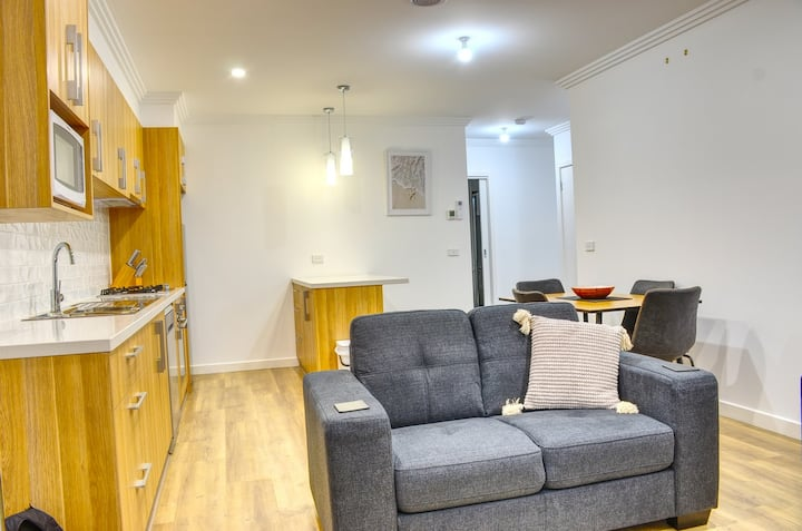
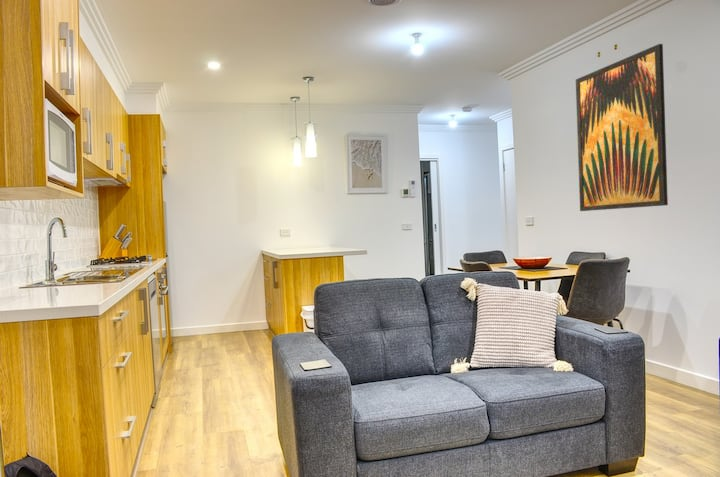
+ wall art [575,43,669,212]
